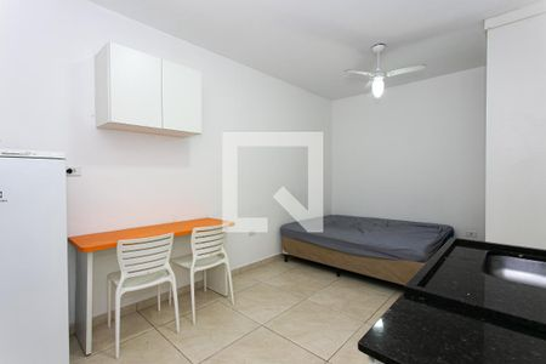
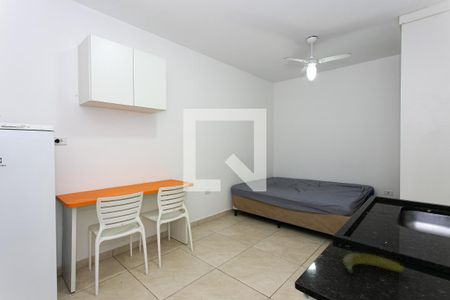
+ banana [342,252,406,275]
